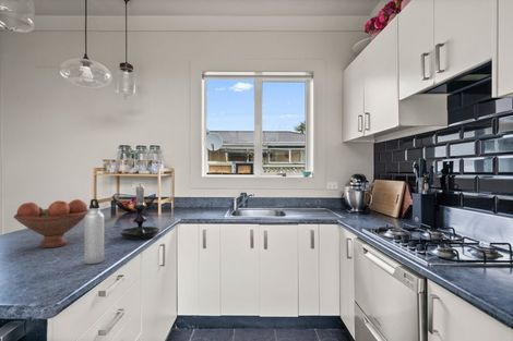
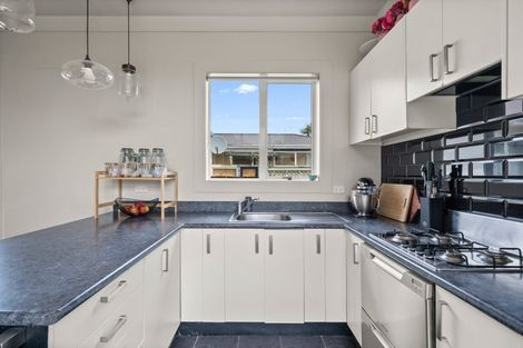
- candle holder [119,184,160,240]
- fruit bowl [13,198,88,248]
- water bottle [83,198,105,265]
